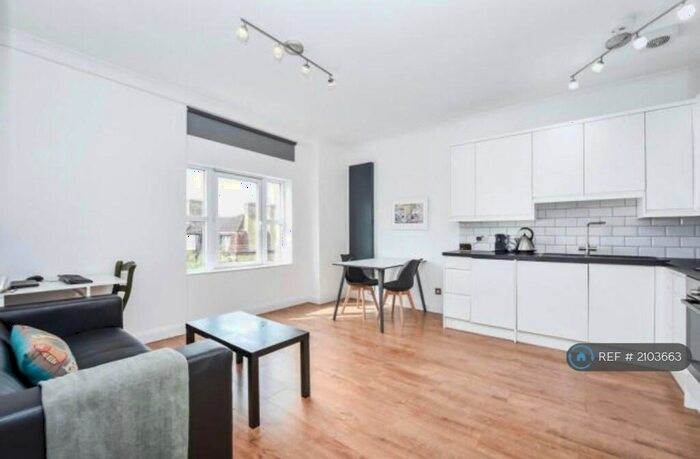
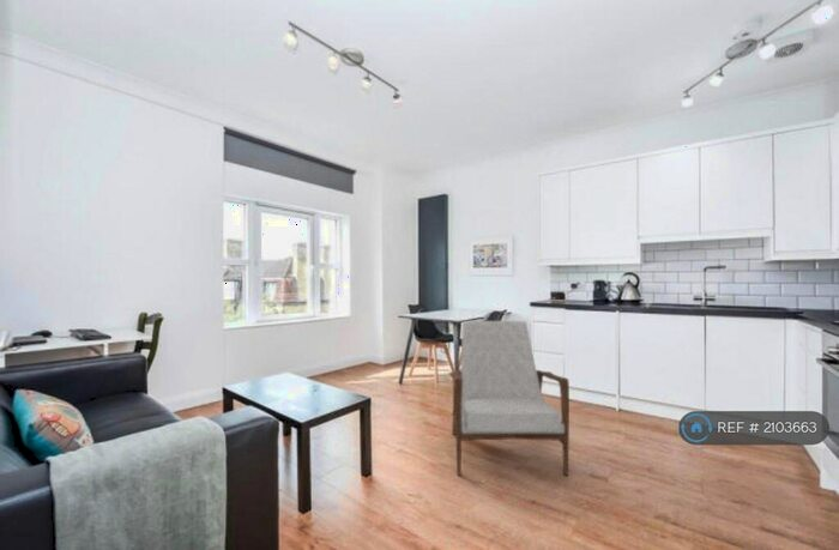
+ armchair [448,320,571,477]
